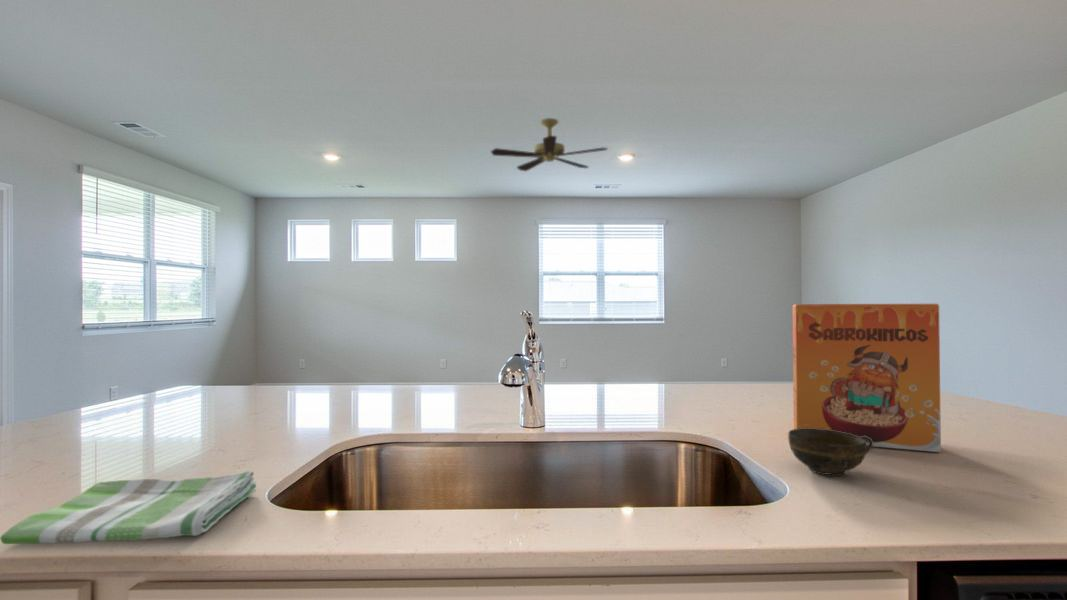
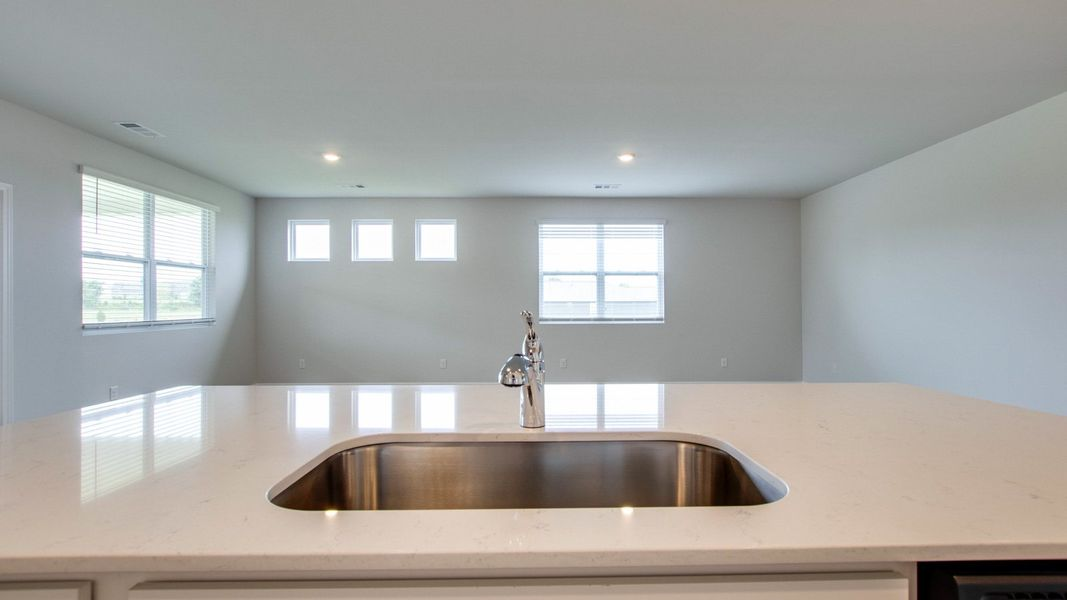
- ceiling fan [490,117,609,172]
- dish towel [0,470,257,545]
- cup [787,428,873,477]
- cereal box [792,303,942,453]
